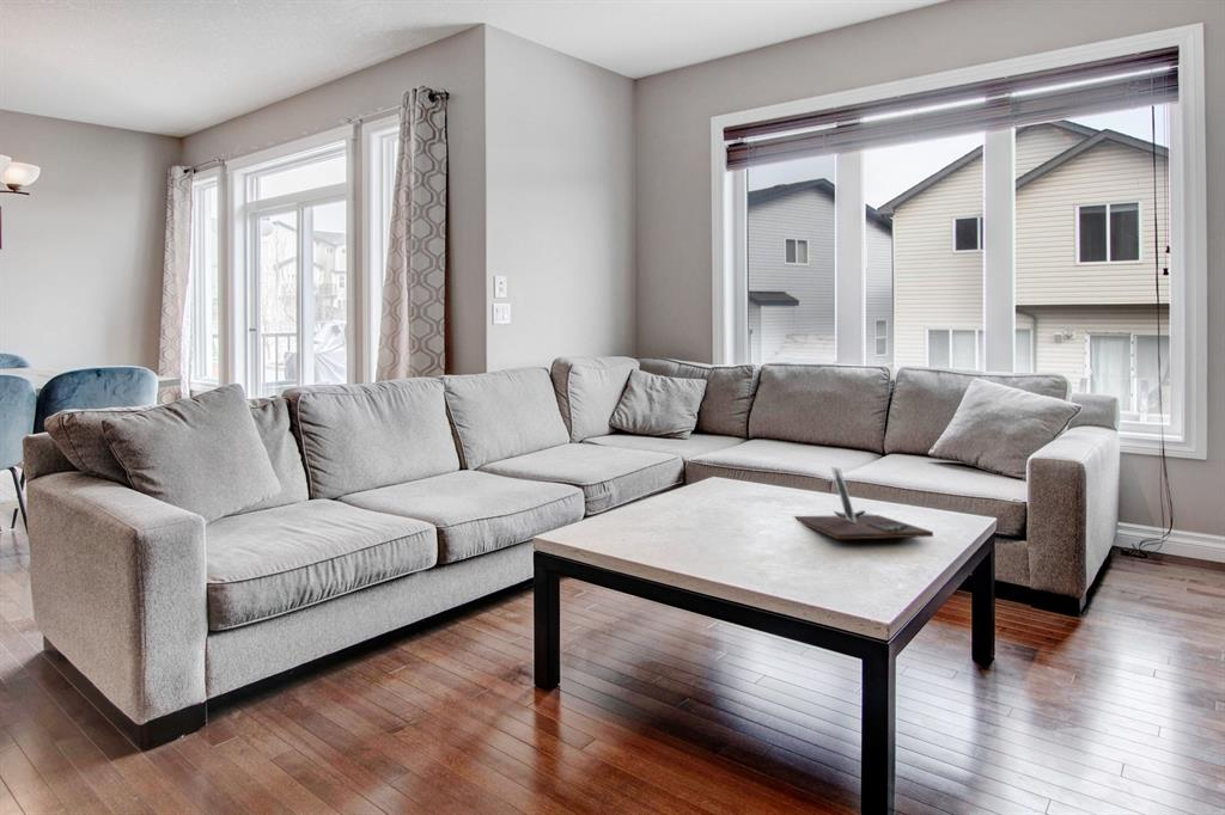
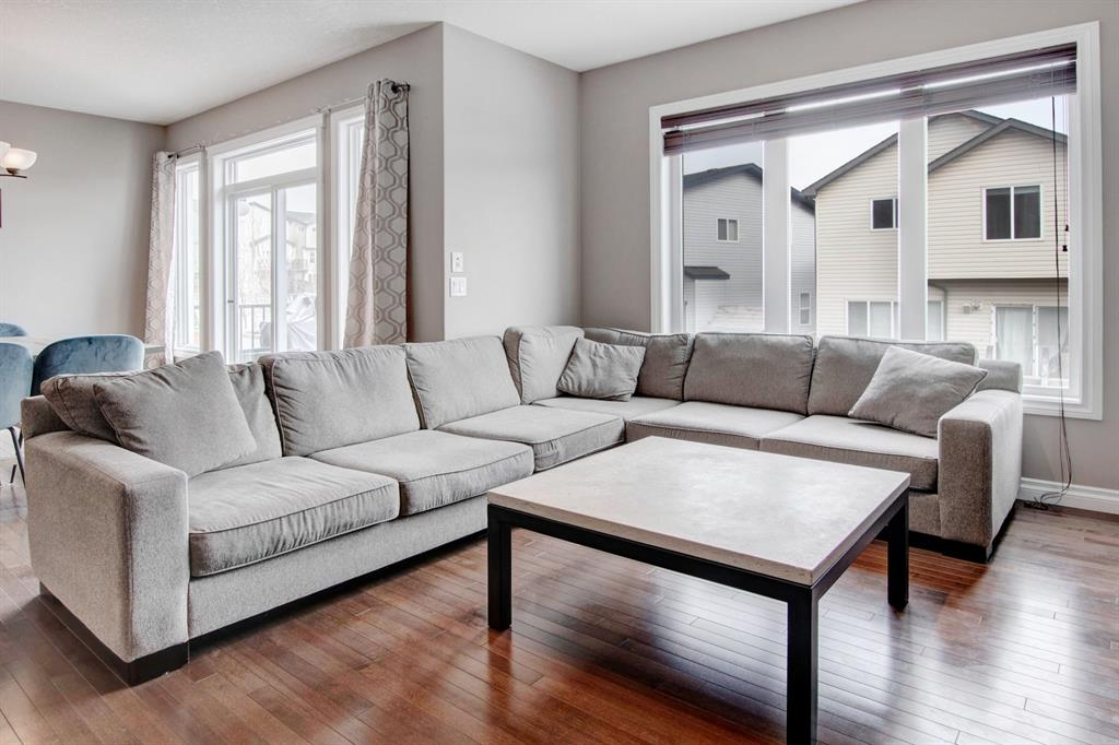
- decorative tray [793,466,934,540]
